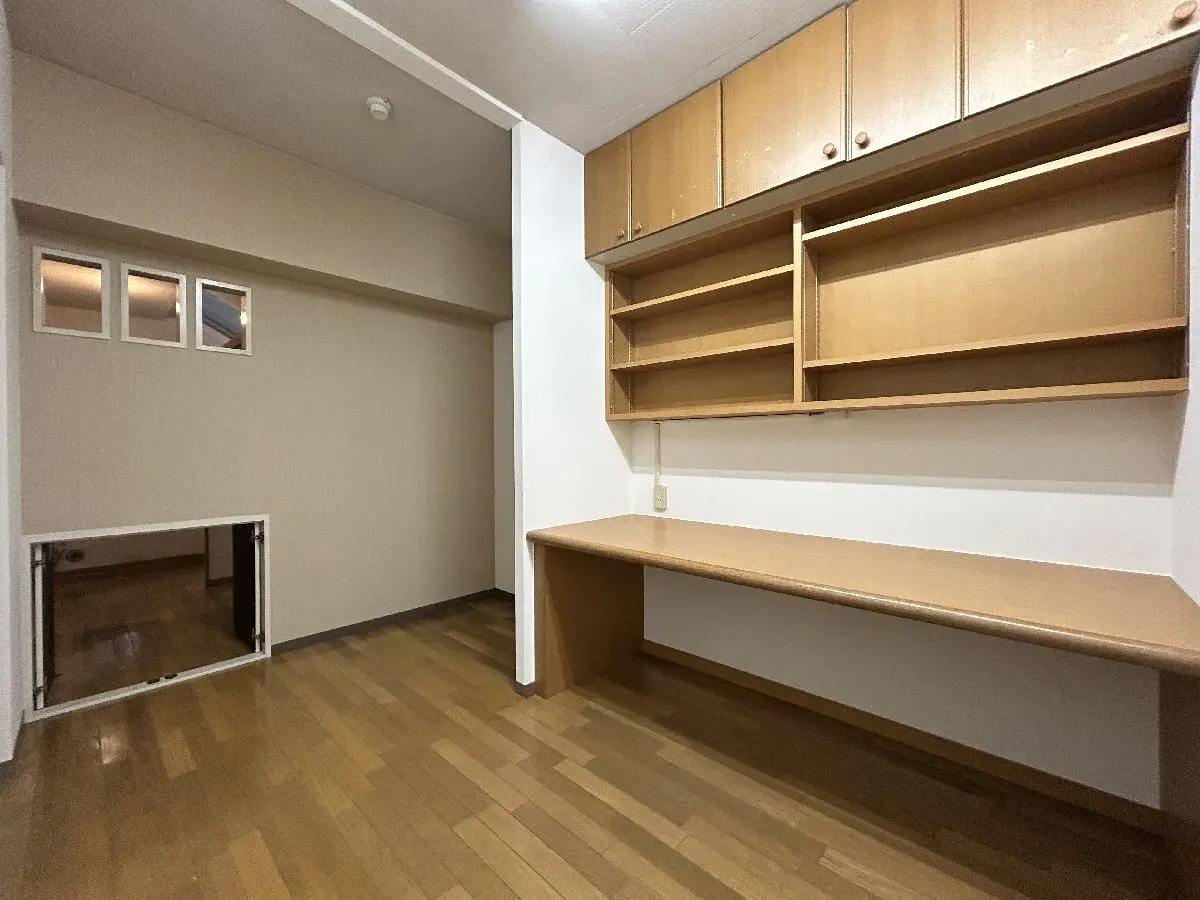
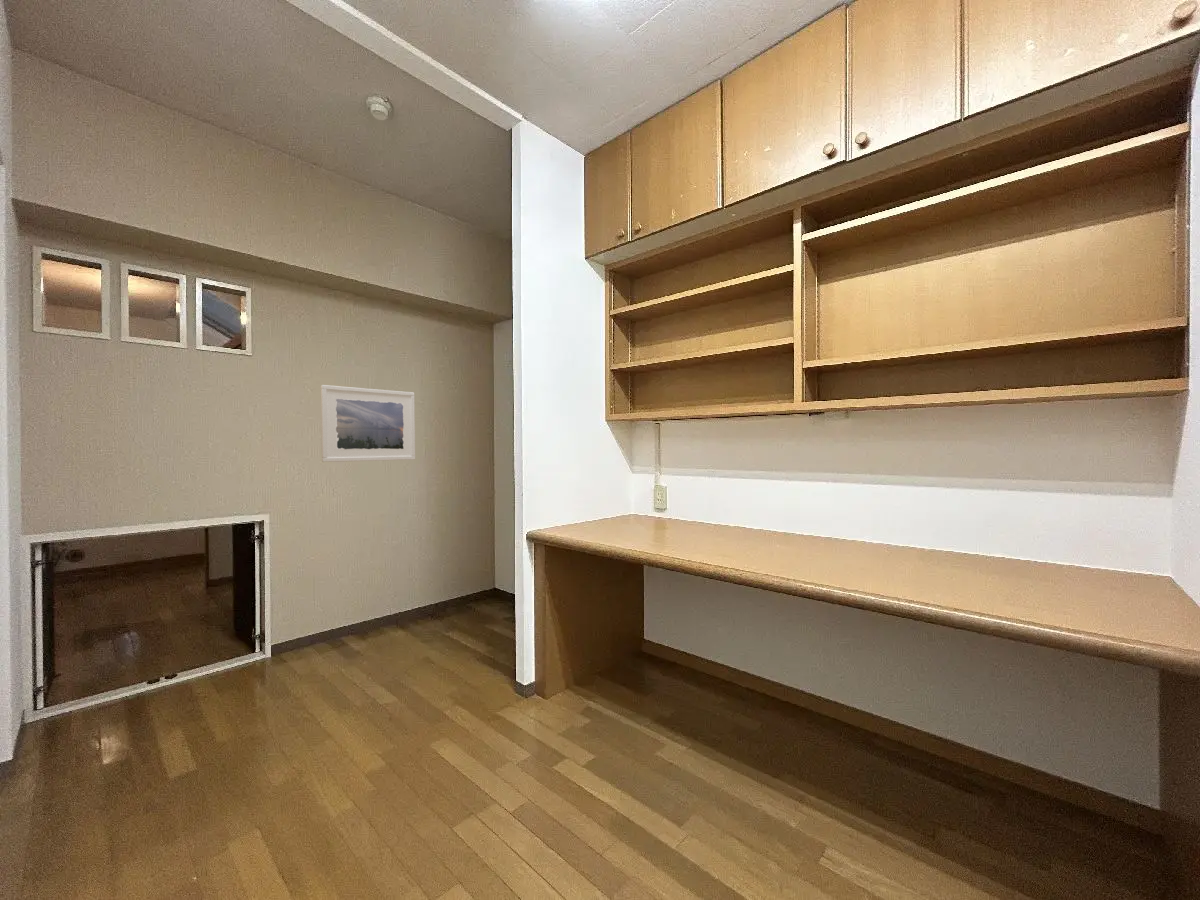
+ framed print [320,384,416,463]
